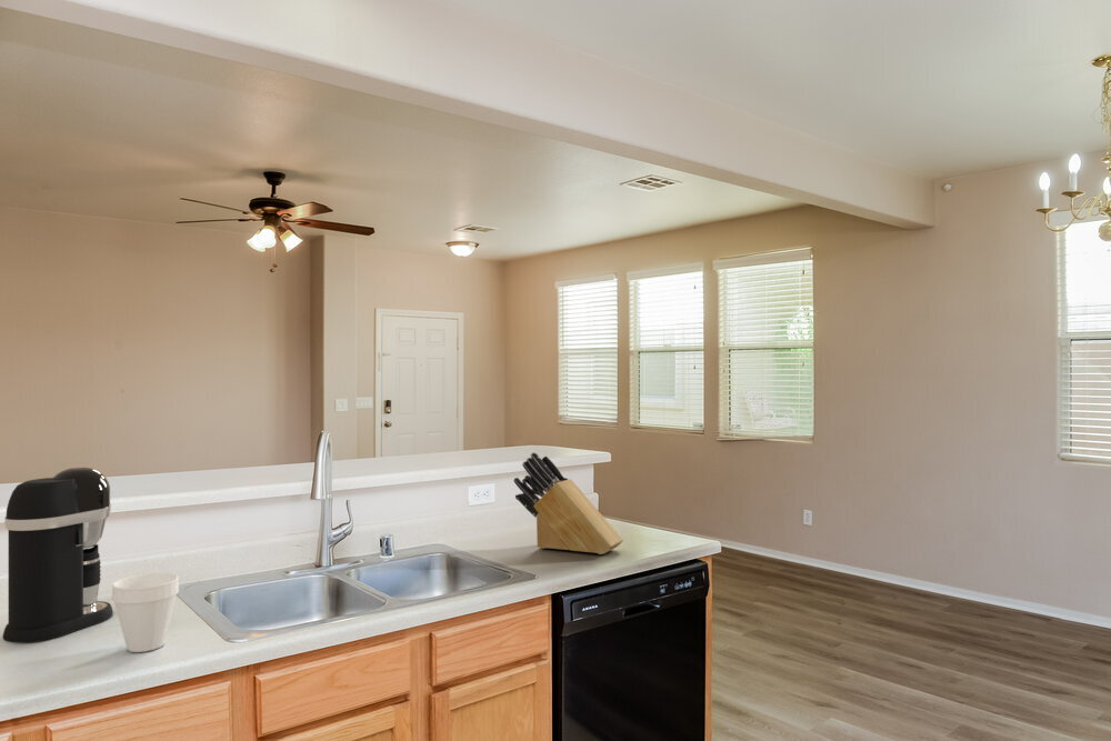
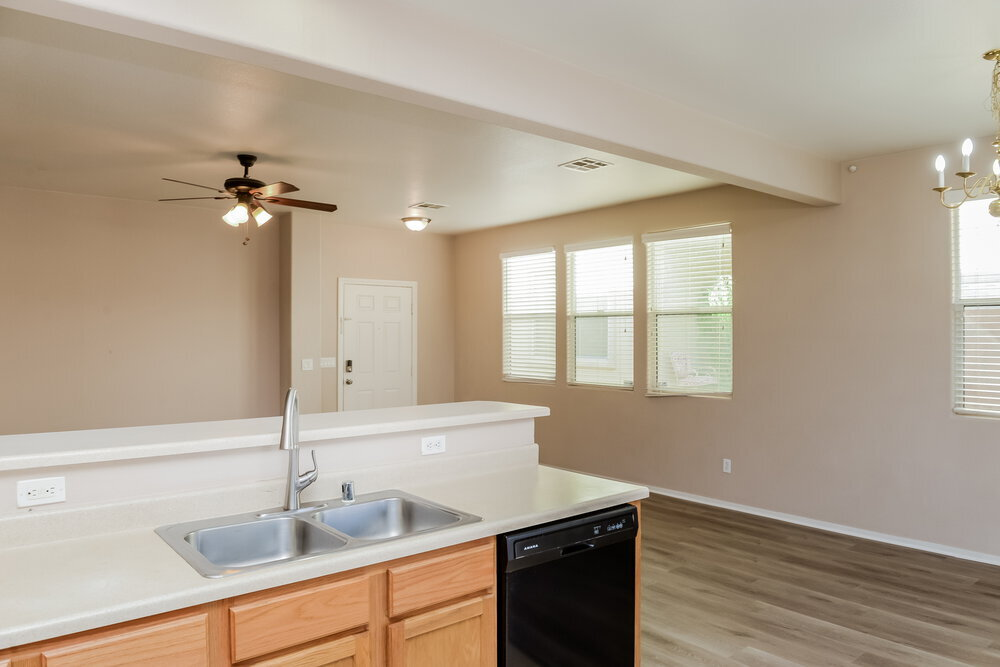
- cup [111,572,180,653]
- coffee maker [2,467,114,643]
- knife block [512,451,624,555]
